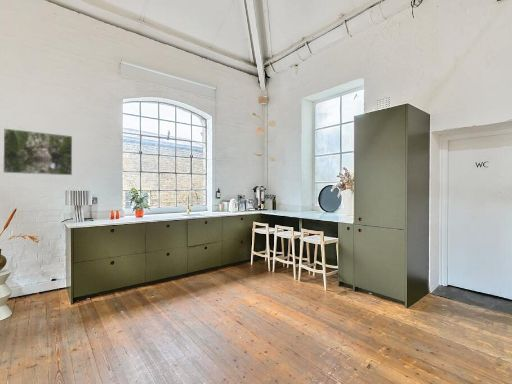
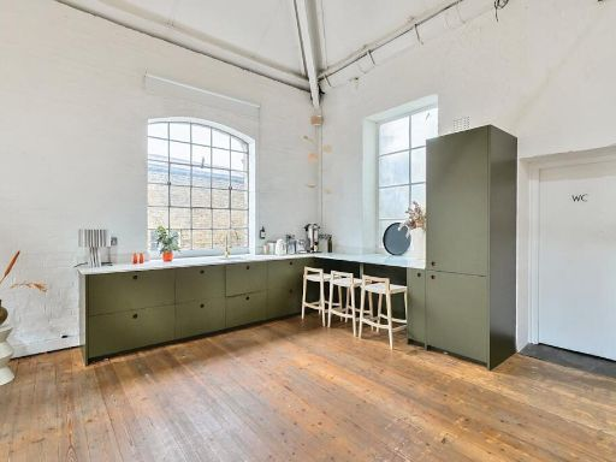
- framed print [2,127,73,176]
